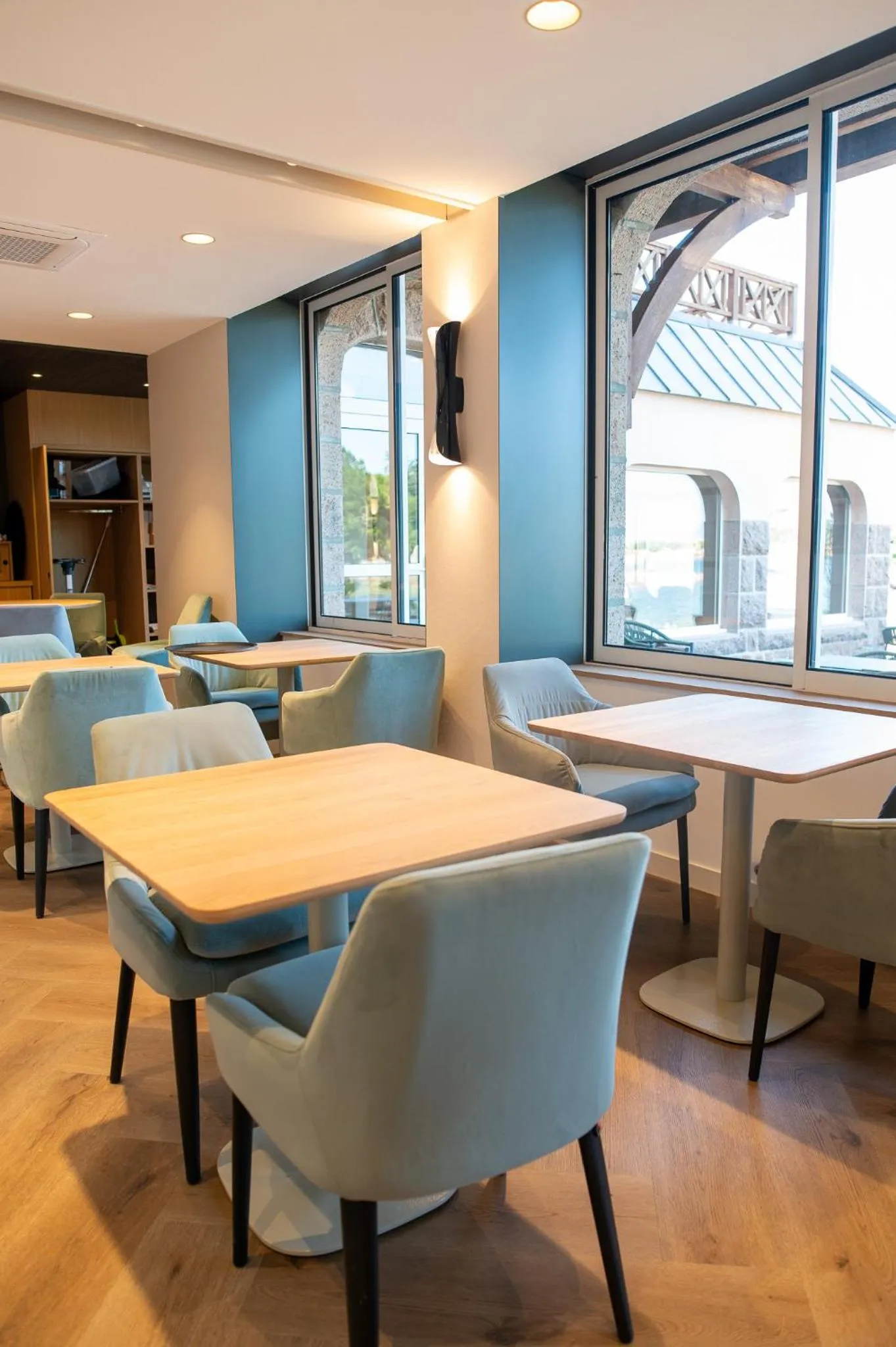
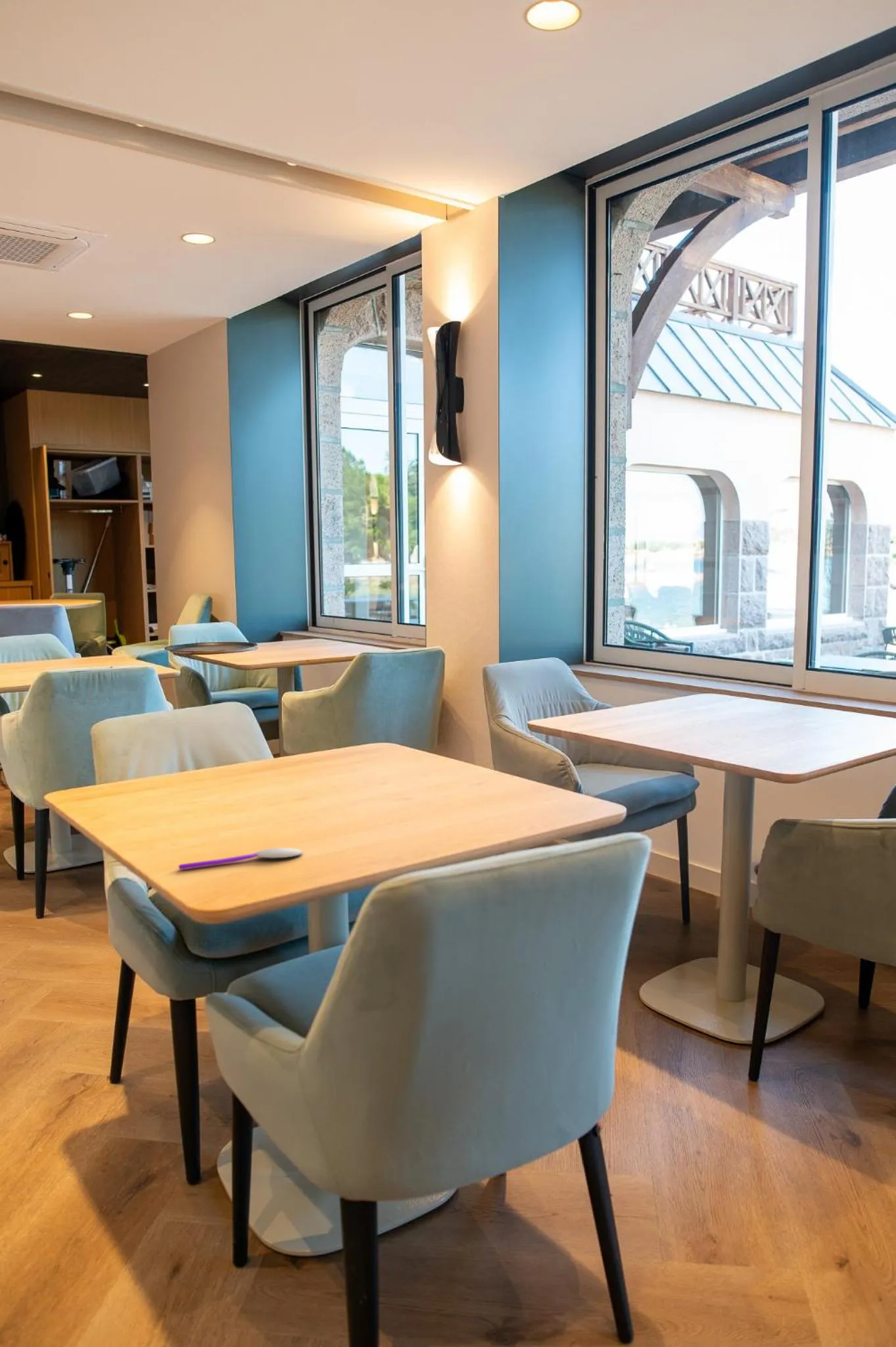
+ spoon [178,847,303,870]
